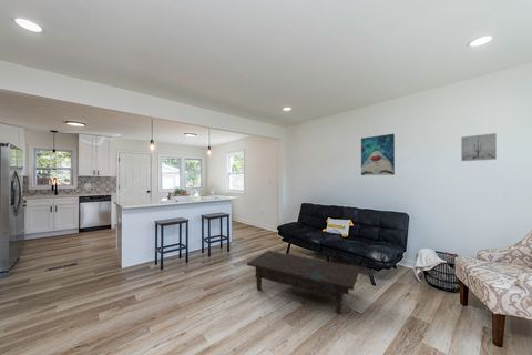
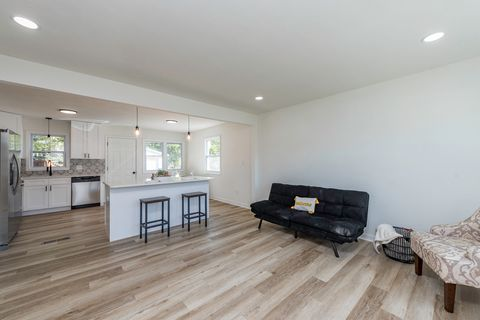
- coffee table [246,250,361,315]
- wall art [460,132,498,162]
- wall art [360,133,396,176]
